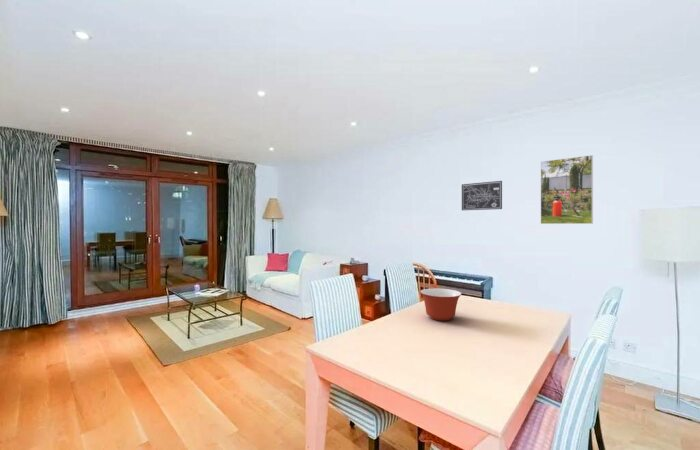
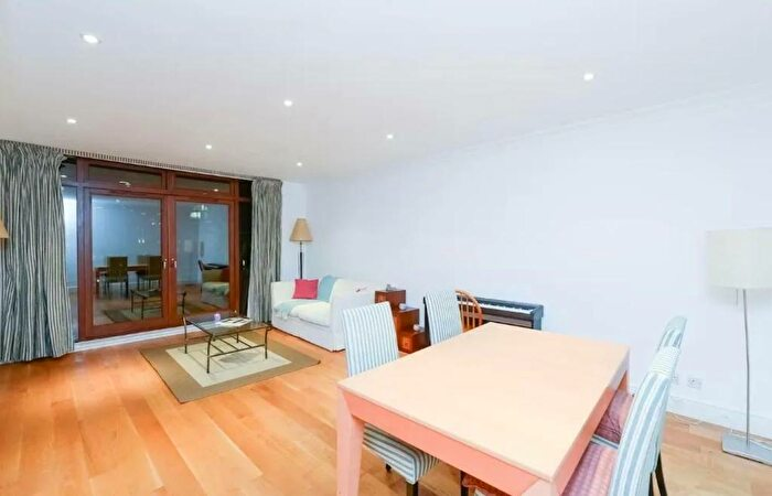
- wall art [461,180,503,211]
- mixing bowl [419,287,462,322]
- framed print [540,154,594,225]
